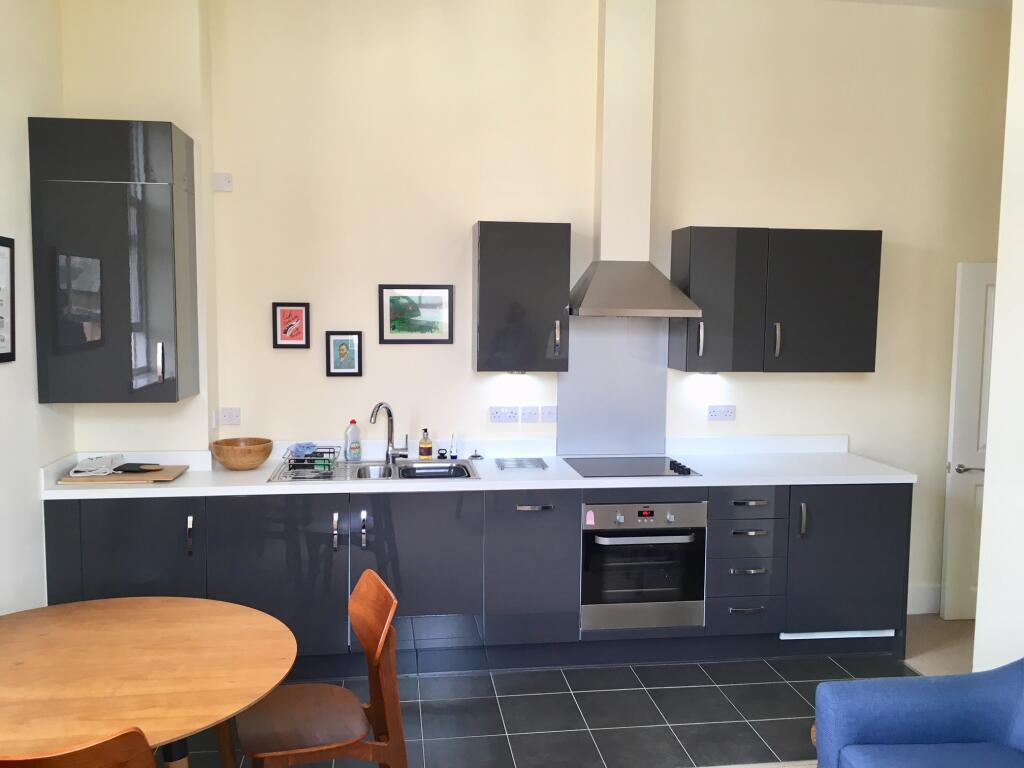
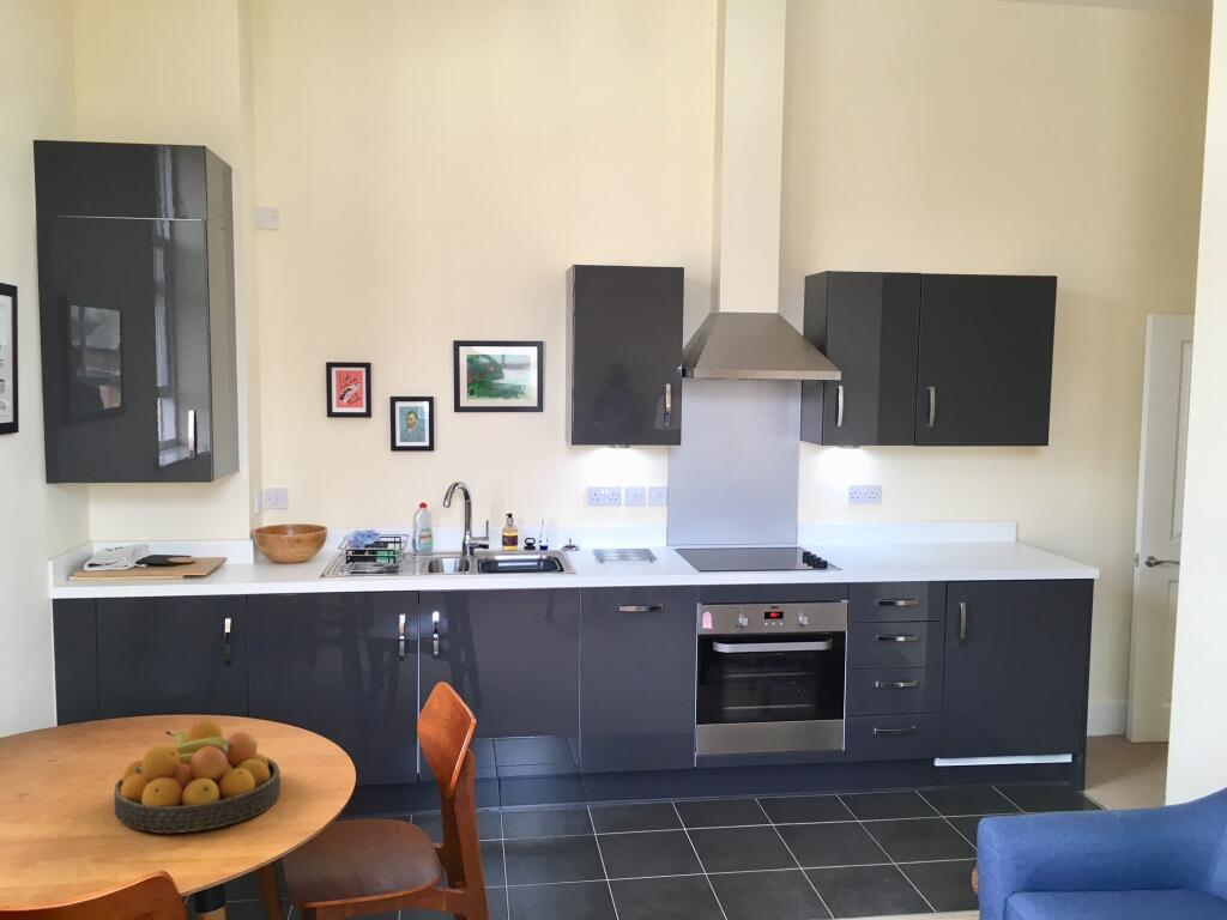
+ fruit bowl [113,720,282,834]
